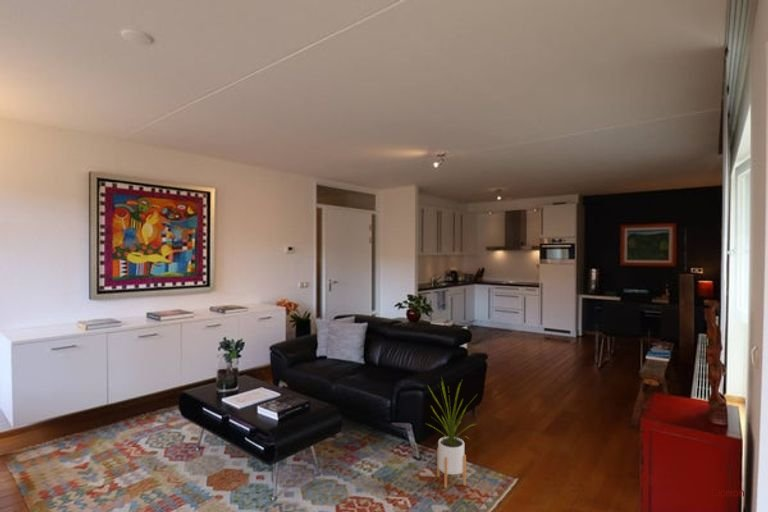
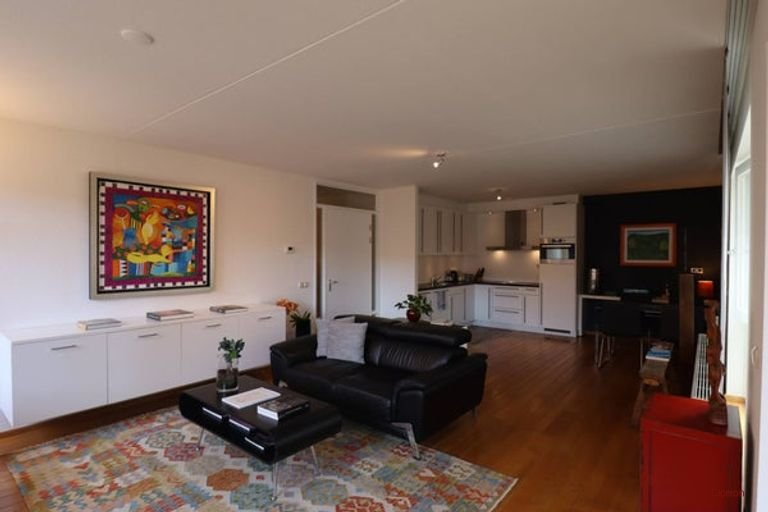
- house plant [426,376,478,489]
